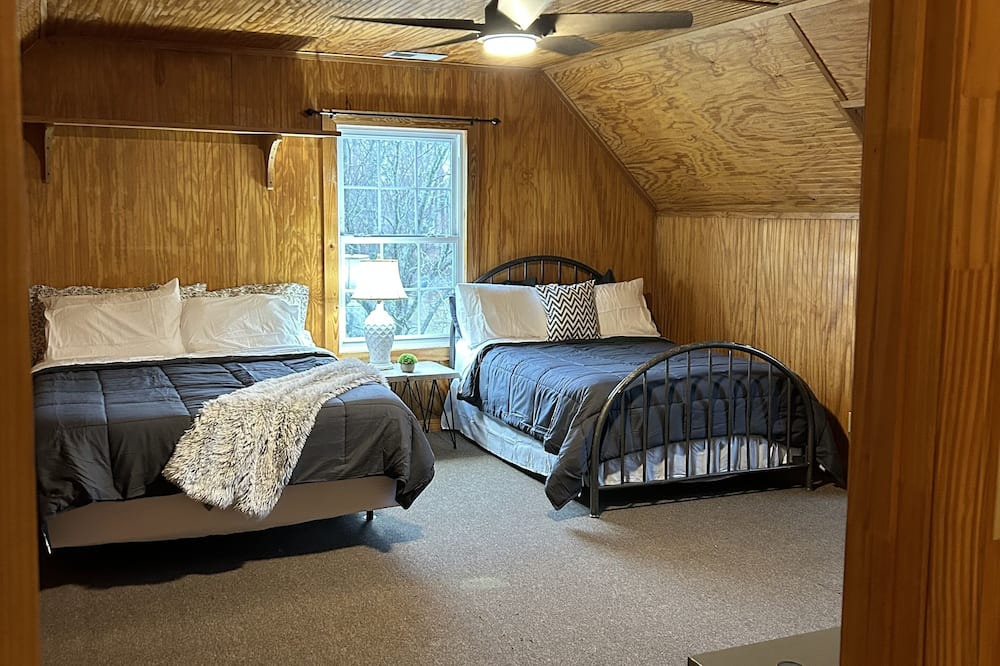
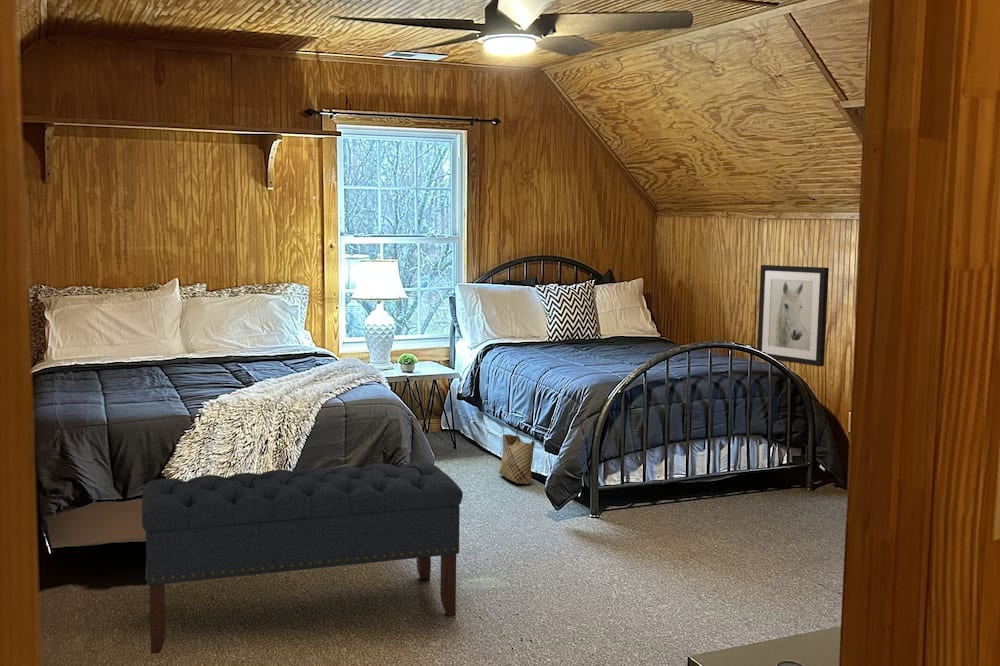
+ woven basket [498,414,536,485]
+ wall art [756,264,830,367]
+ bench [141,461,464,655]
